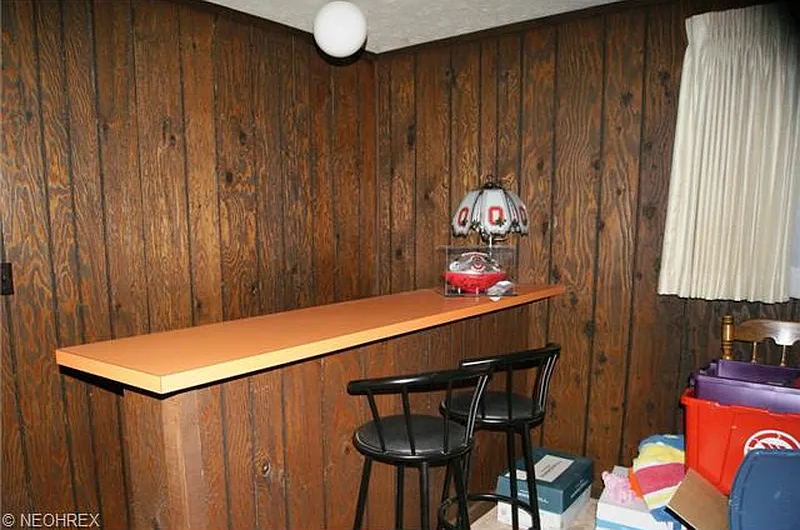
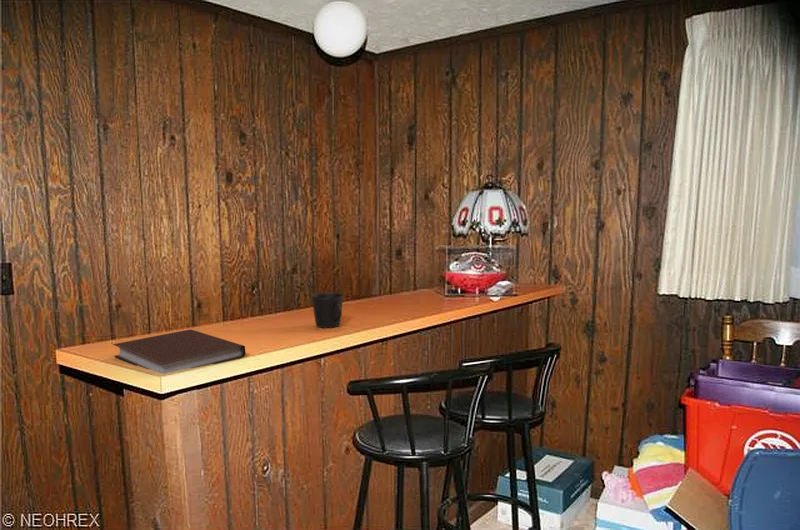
+ cup [311,292,344,329]
+ notebook [112,329,246,375]
